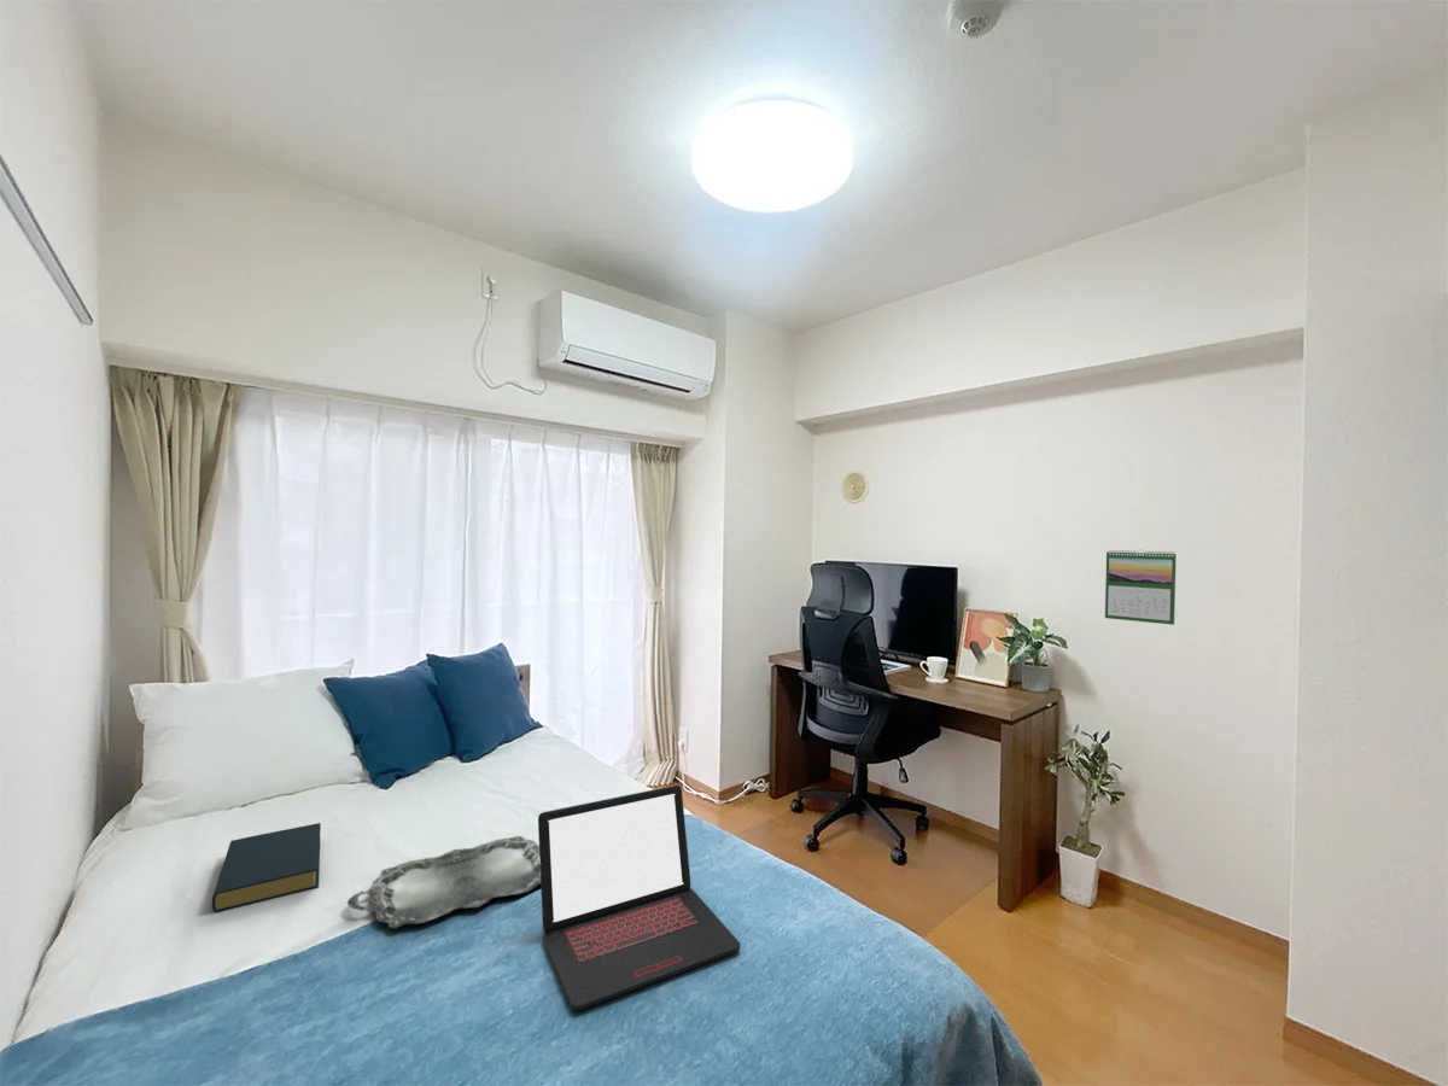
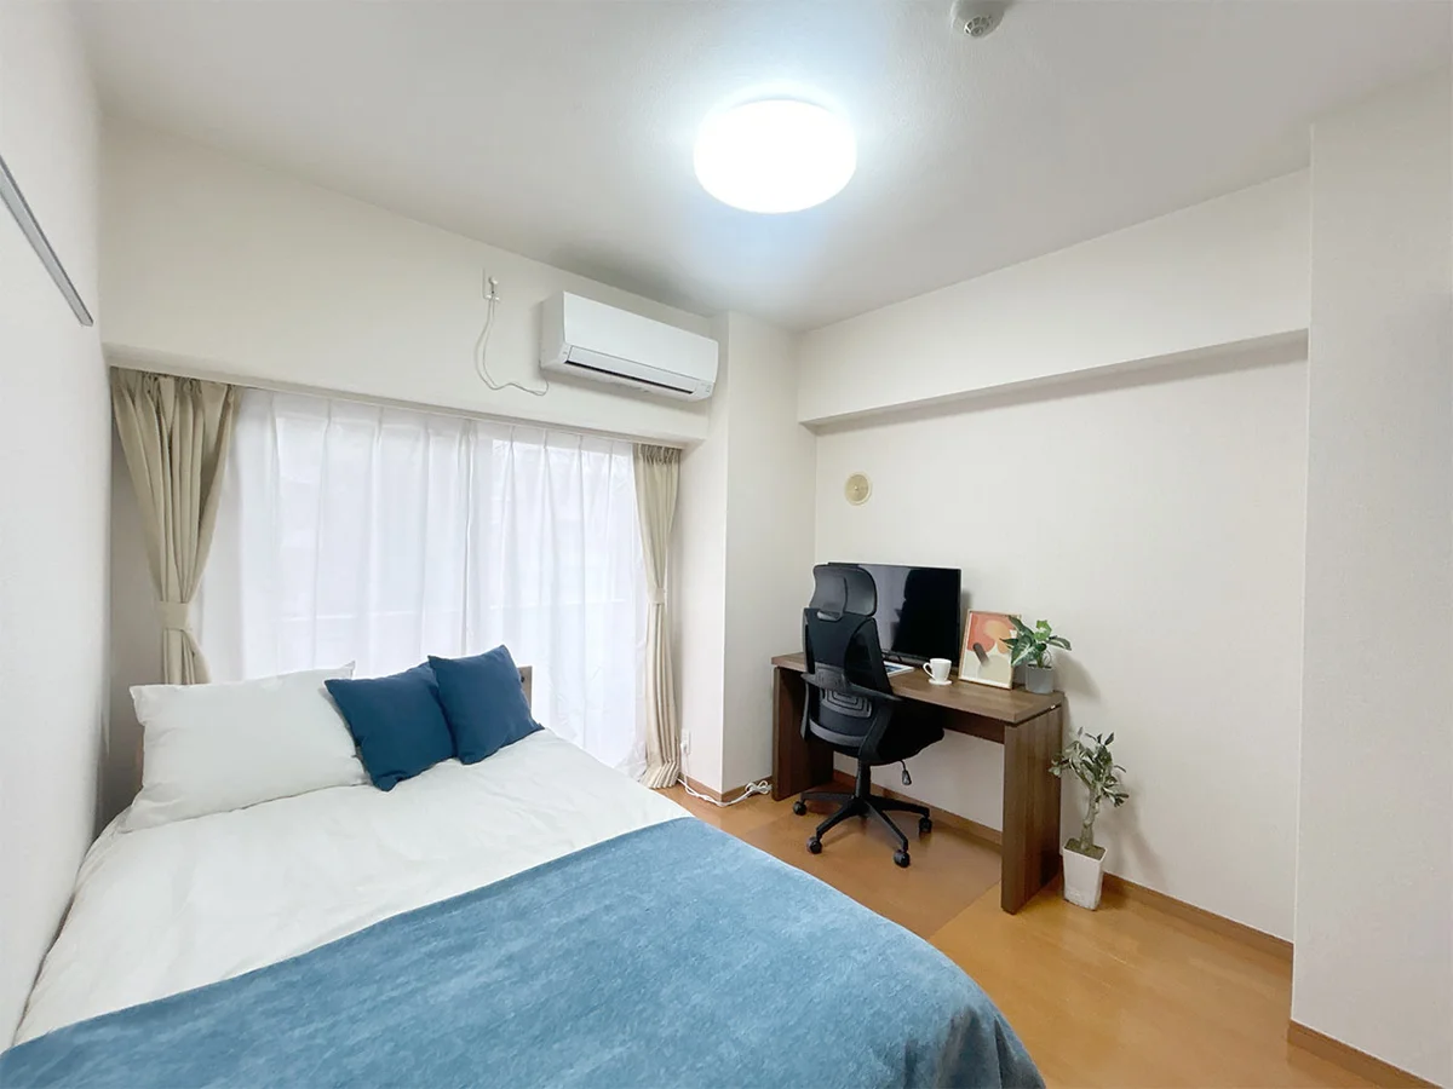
- laptop [537,784,741,1011]
- hardback book [211,822,322,913]
- serving tray [346,835,541,929]
- calendar [1104,549,1178,626]
